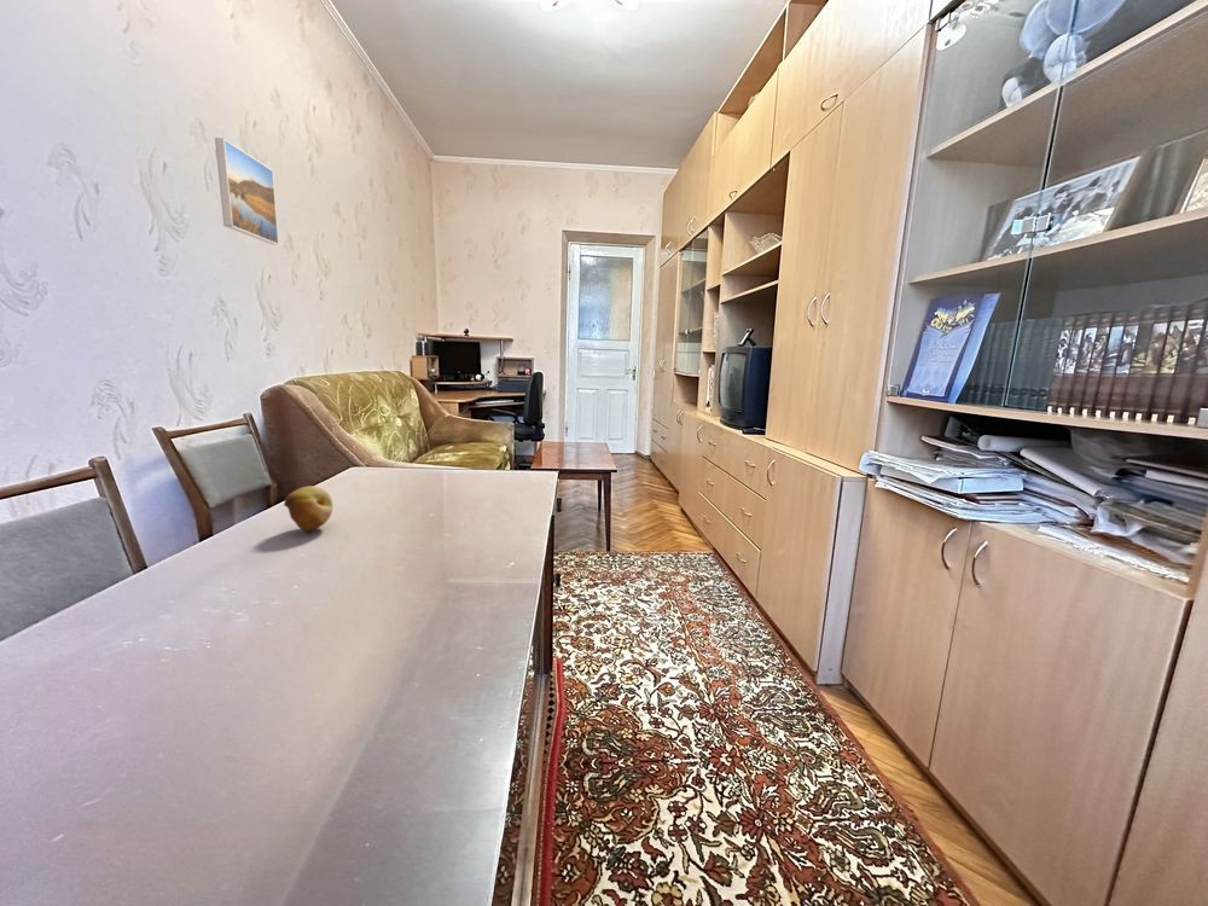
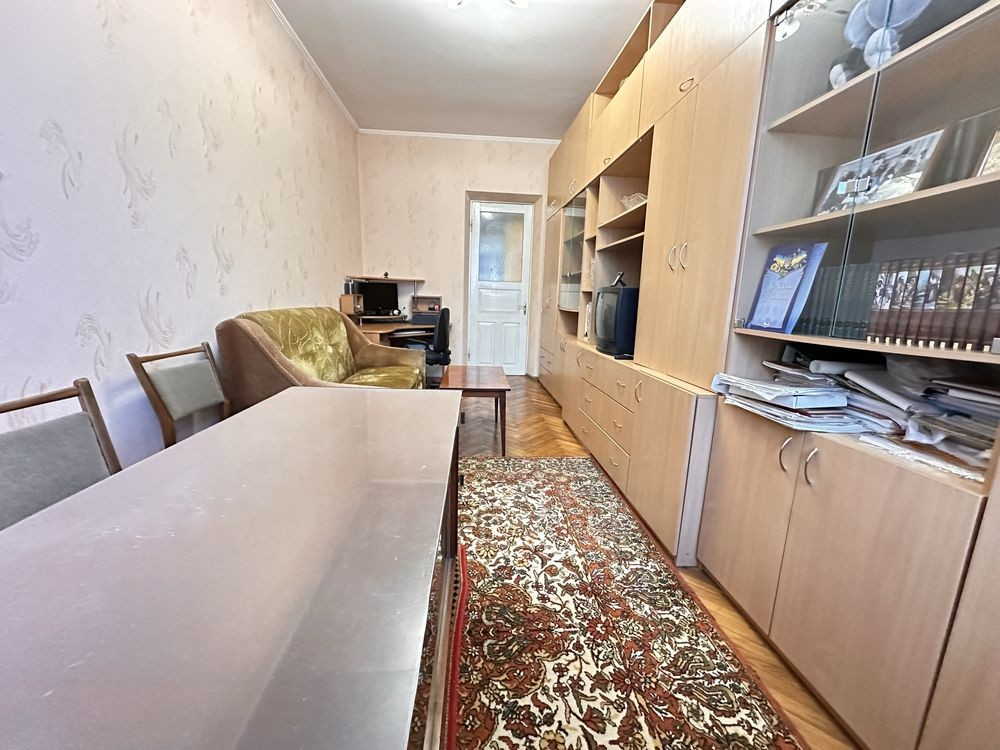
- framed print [214,137,280,246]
- fruit [283,484,333,533]
